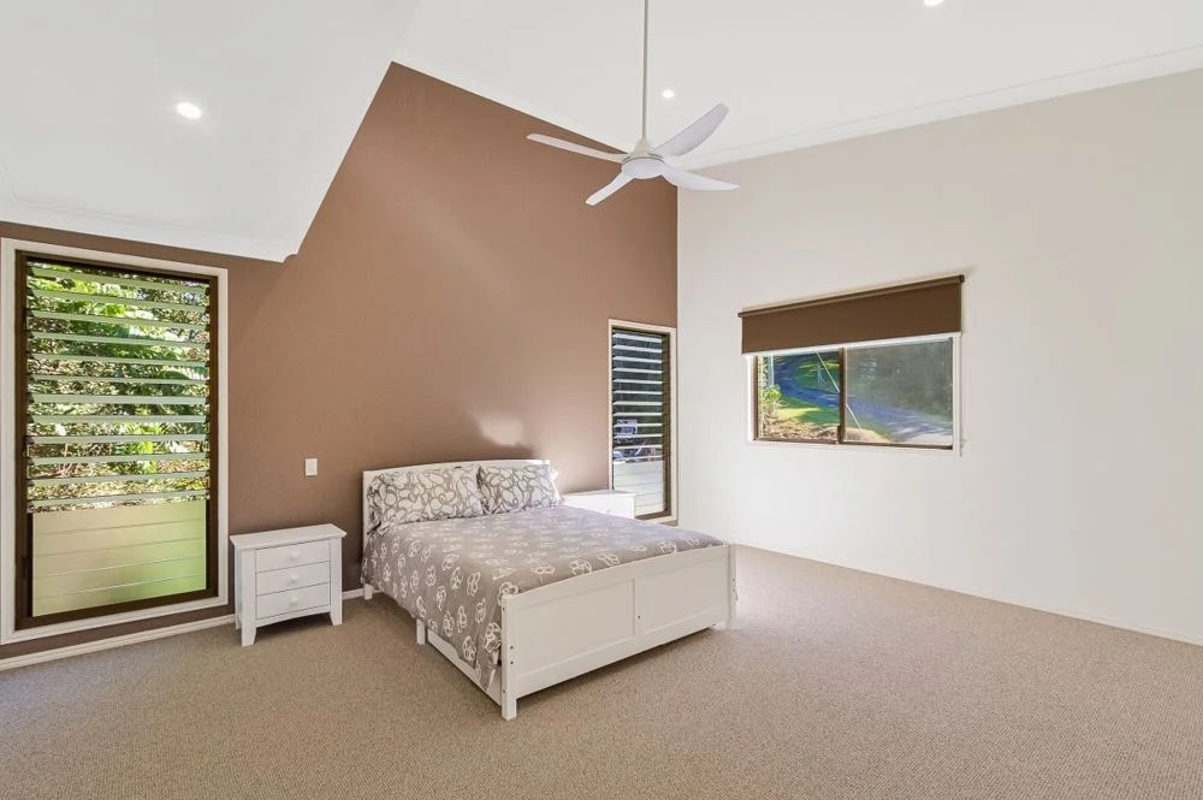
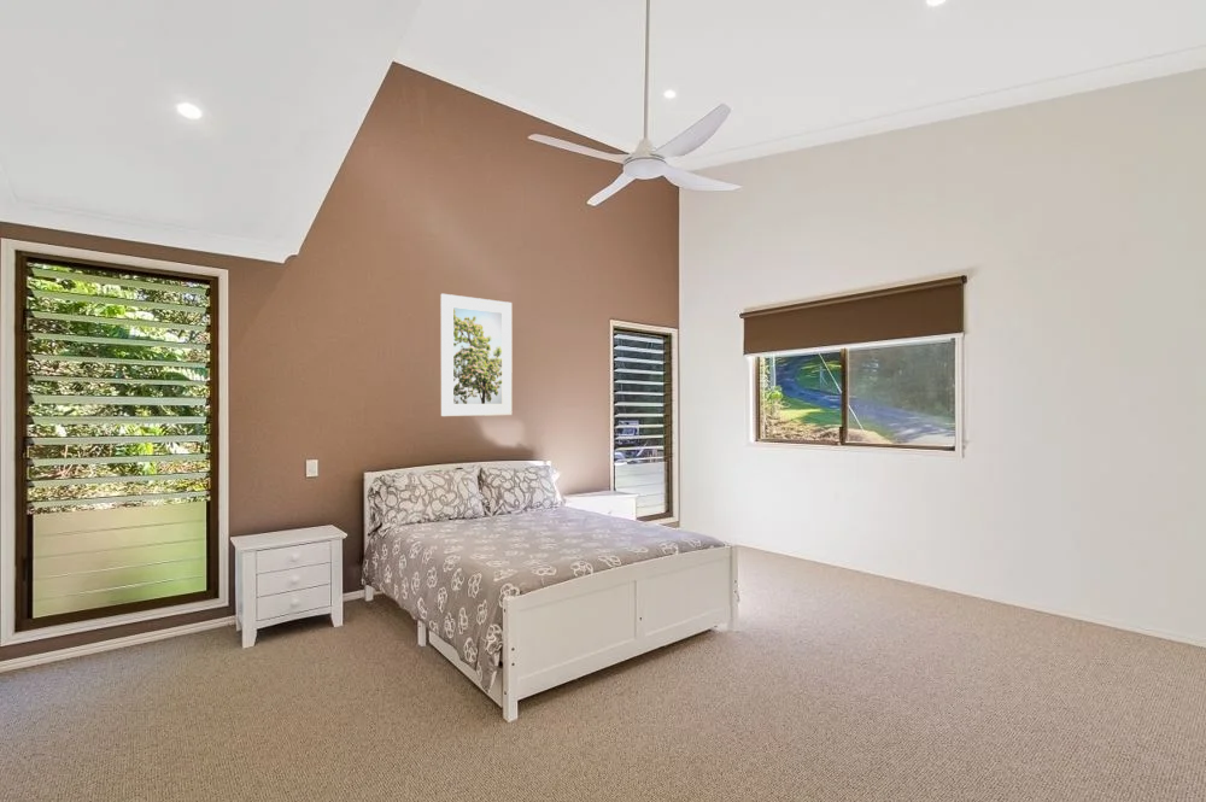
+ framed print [440,293,514,417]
